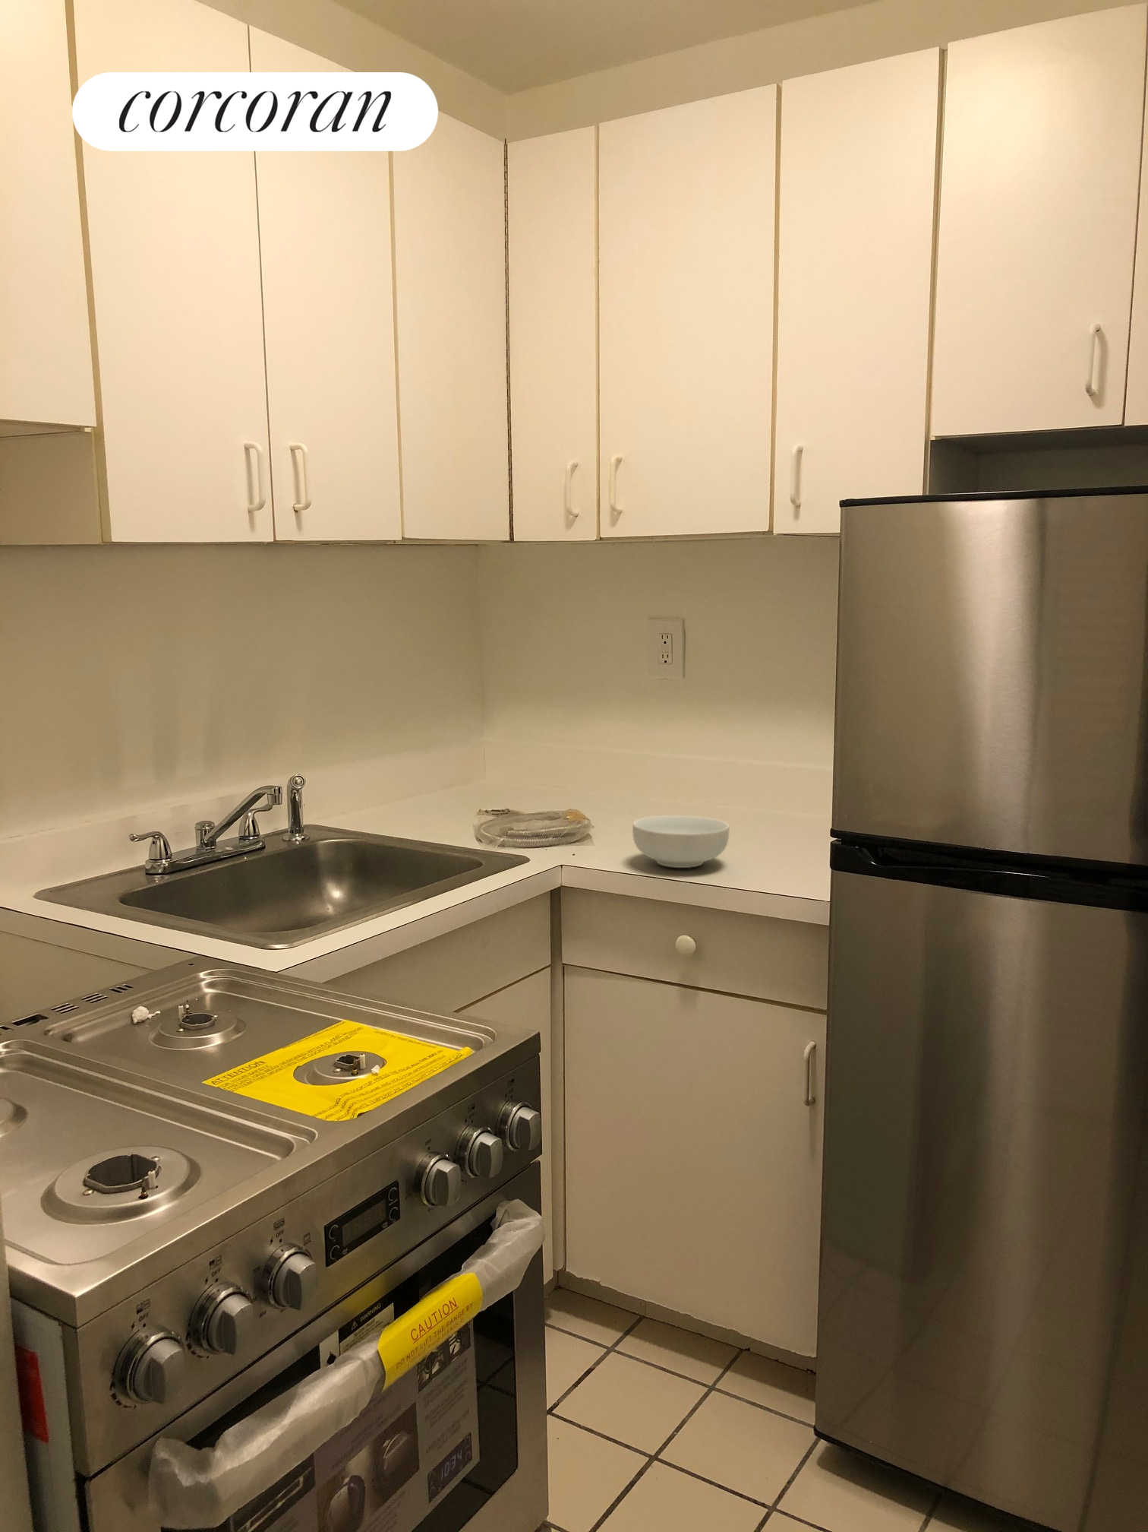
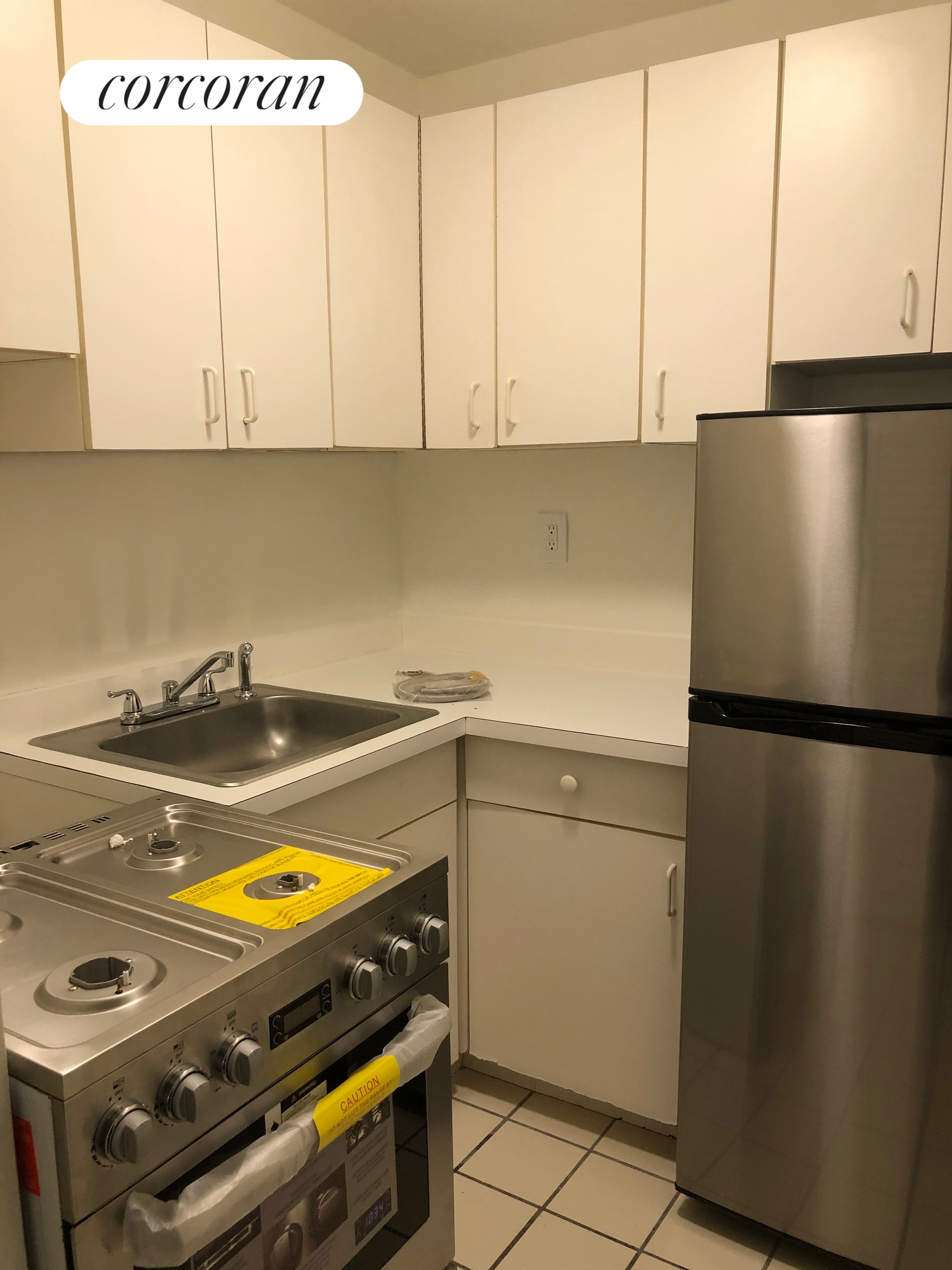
- cereal bowl [632,814,731,869]
